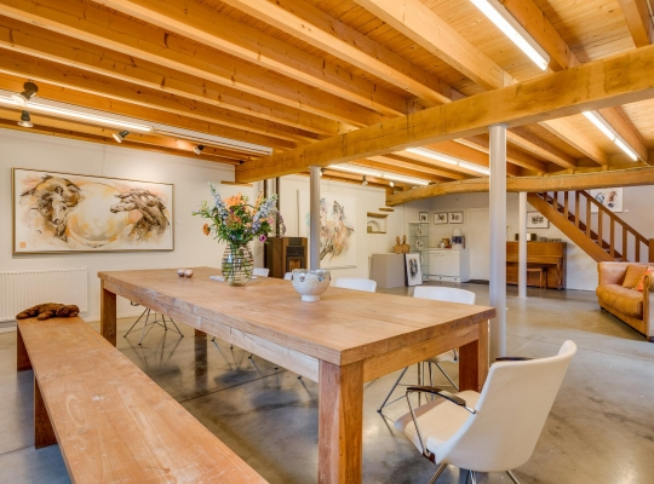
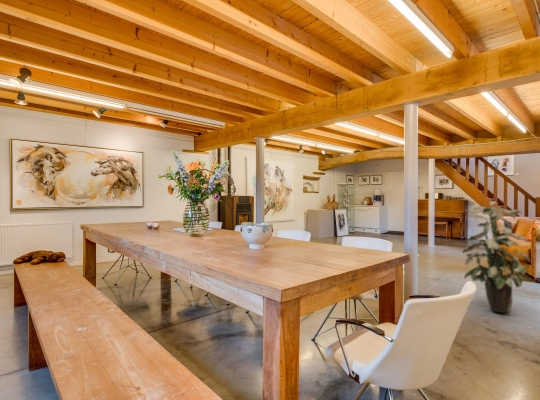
+ indoor plant [461,200,532,314]
